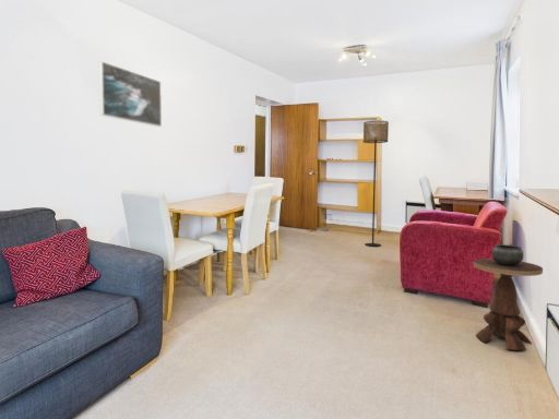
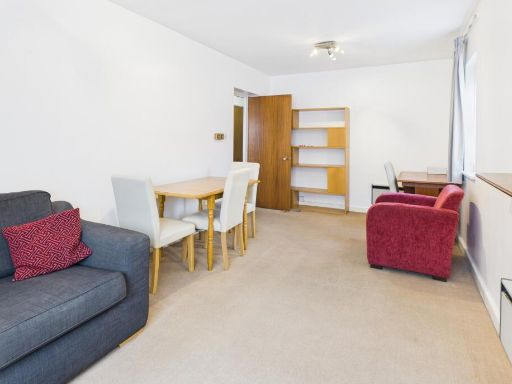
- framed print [98,60,163,128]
- side table [473,243,544,351]
- floor lamp [362,120,390,248]
